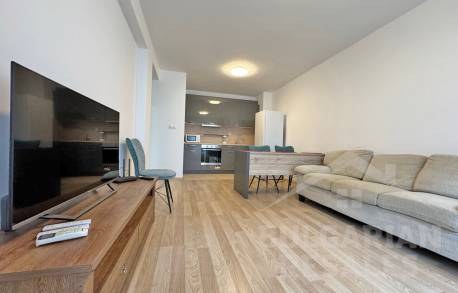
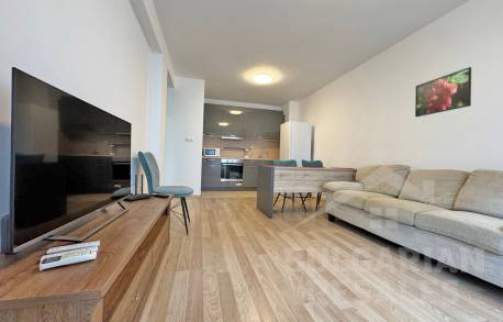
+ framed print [414,66,472,118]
